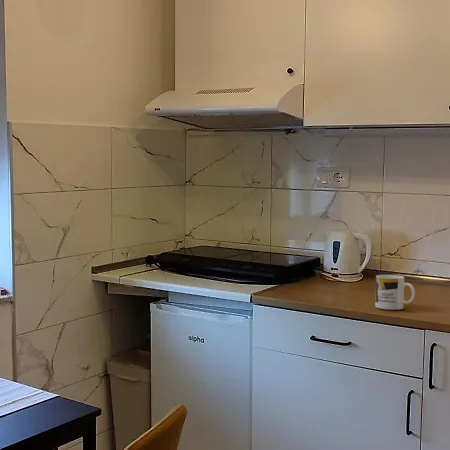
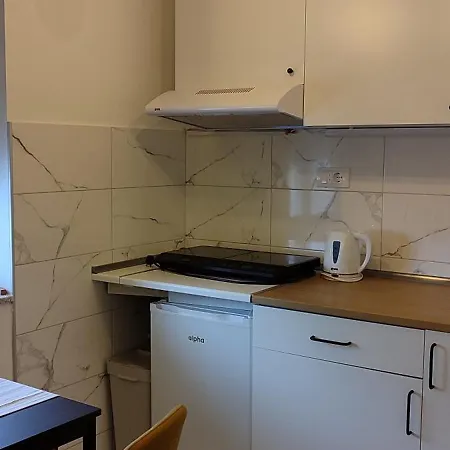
- mug [374,274,416,311]
